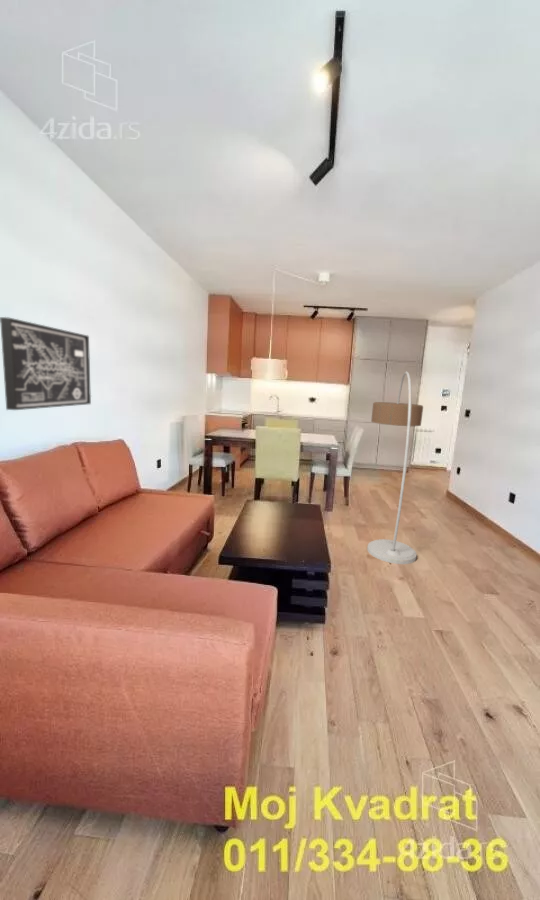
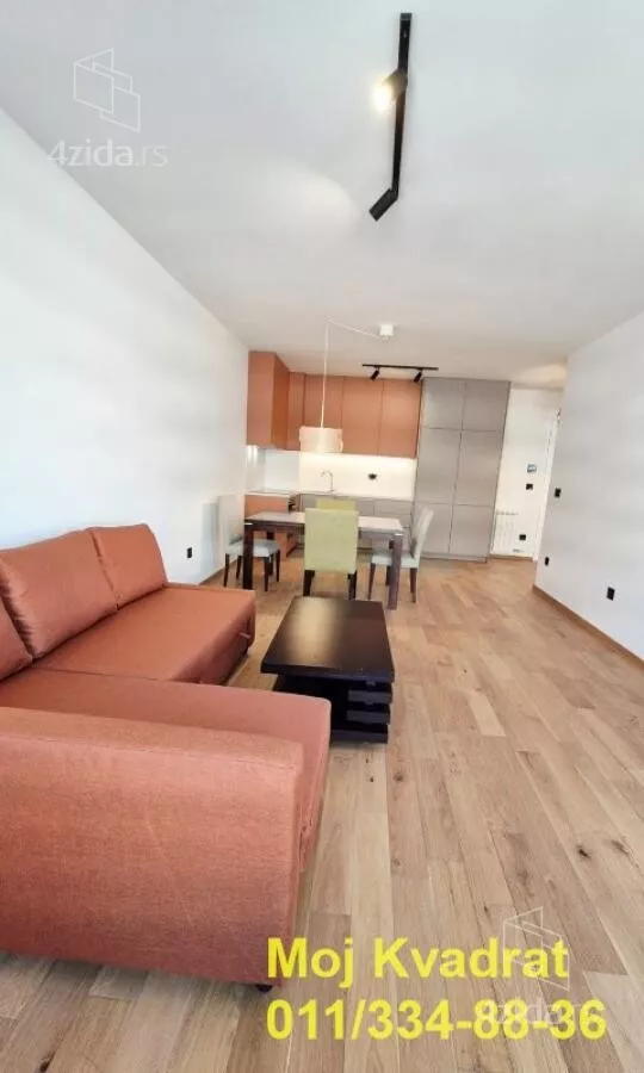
- wall art [0,316,92,411]
- floor lamp [366,371,424,565]
